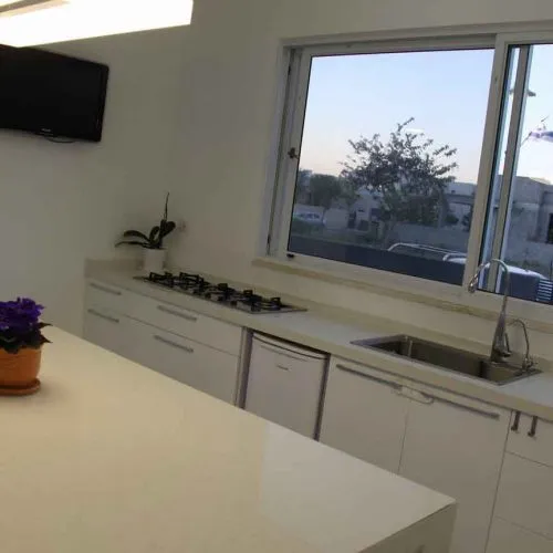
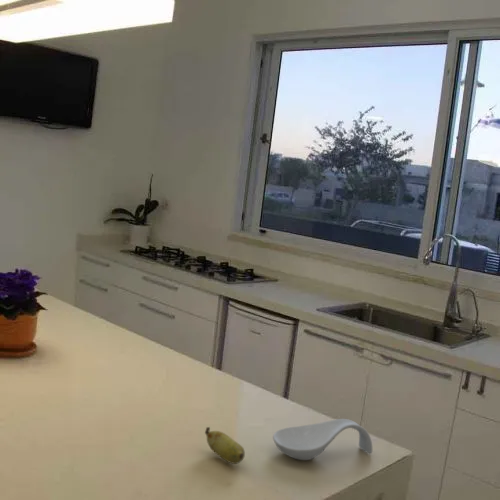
+ spoon rest [272,418,373,461]
+ banana [204,426,246,465]
